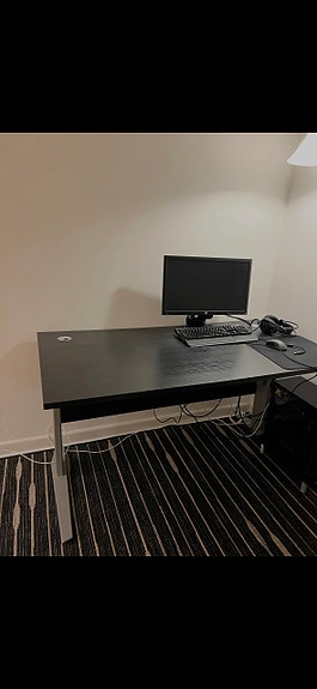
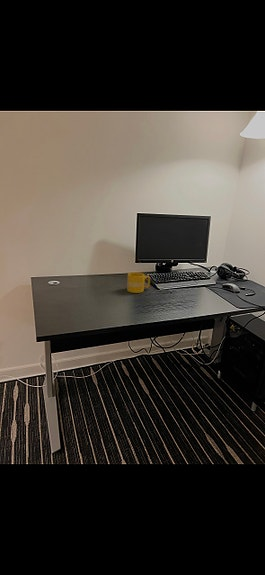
+ mug [126,271,151,294]
